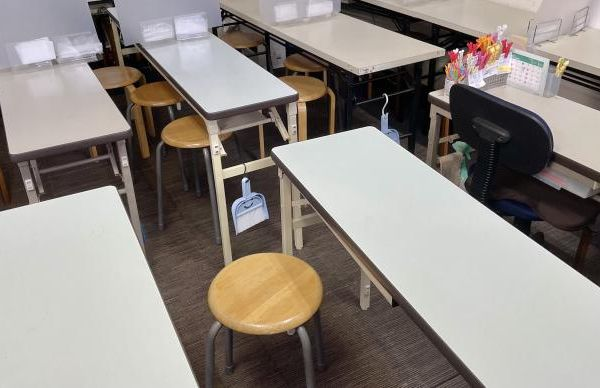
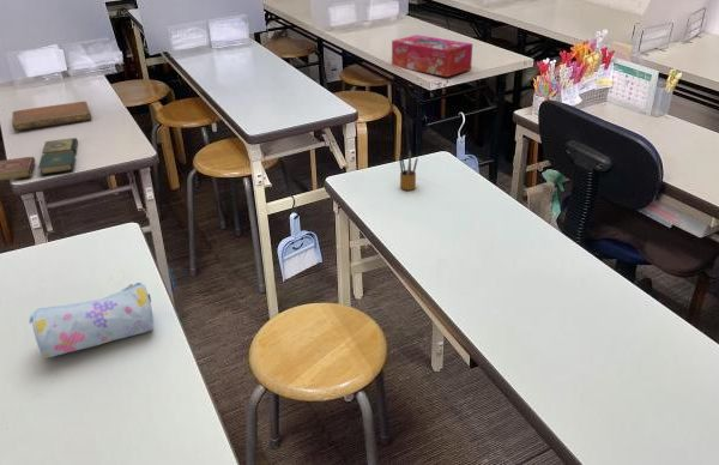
+ tissue box [391,34,473,78]
+ pencil box [398,149,419,192]
+ book [0,137,79,181]
+ pencil case [28,282,155,360]
+ notebook [11,101,93,132]
